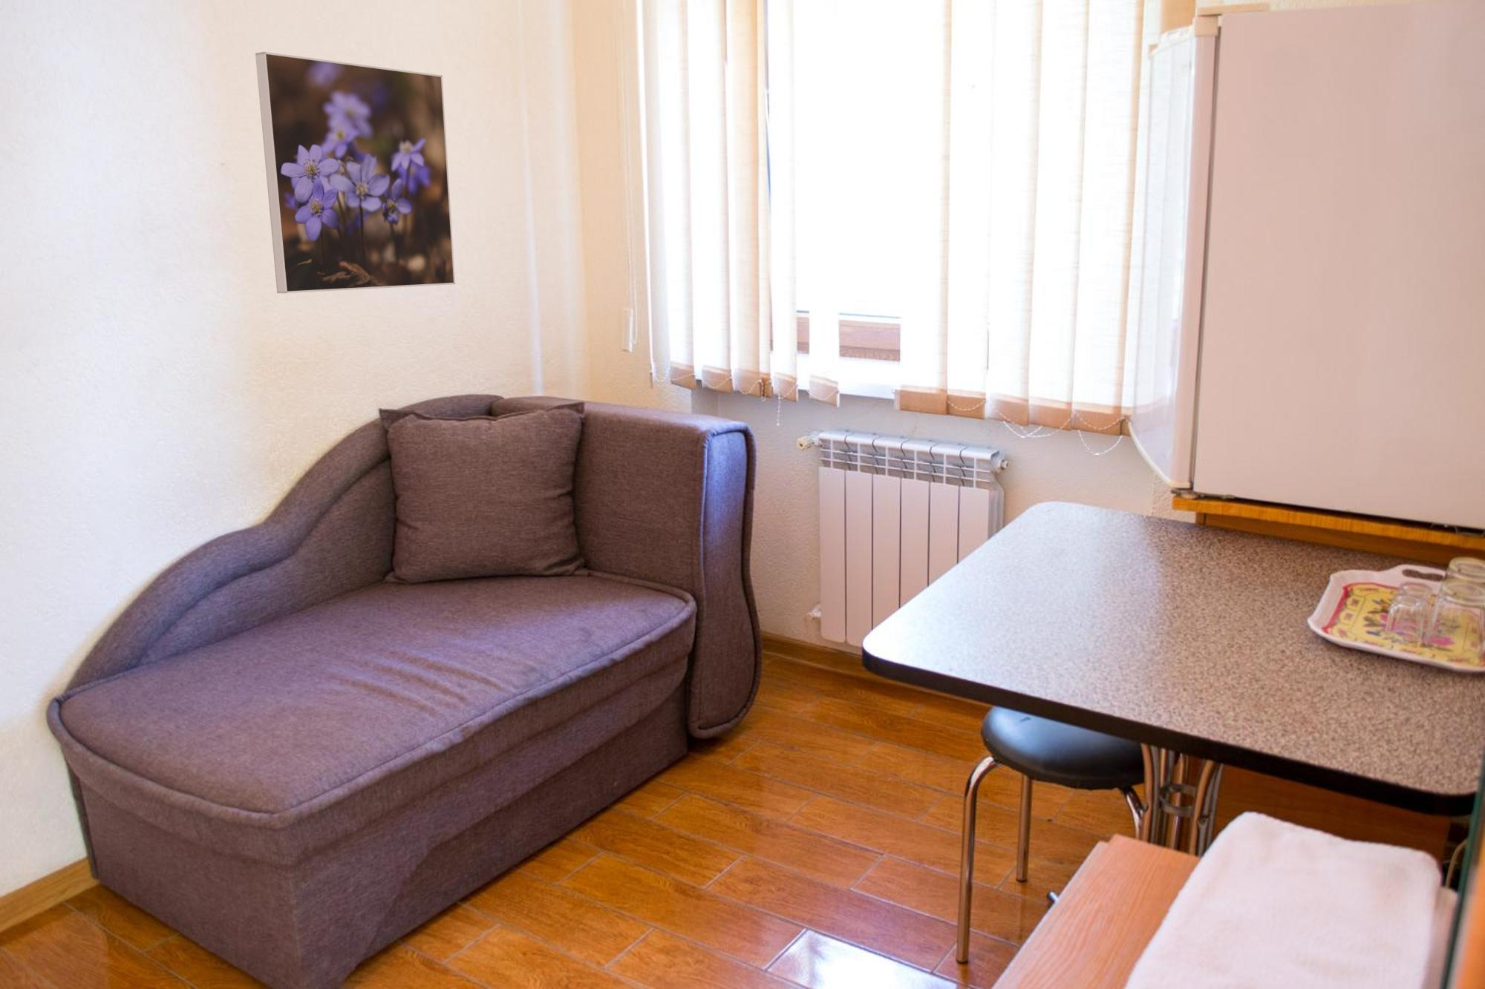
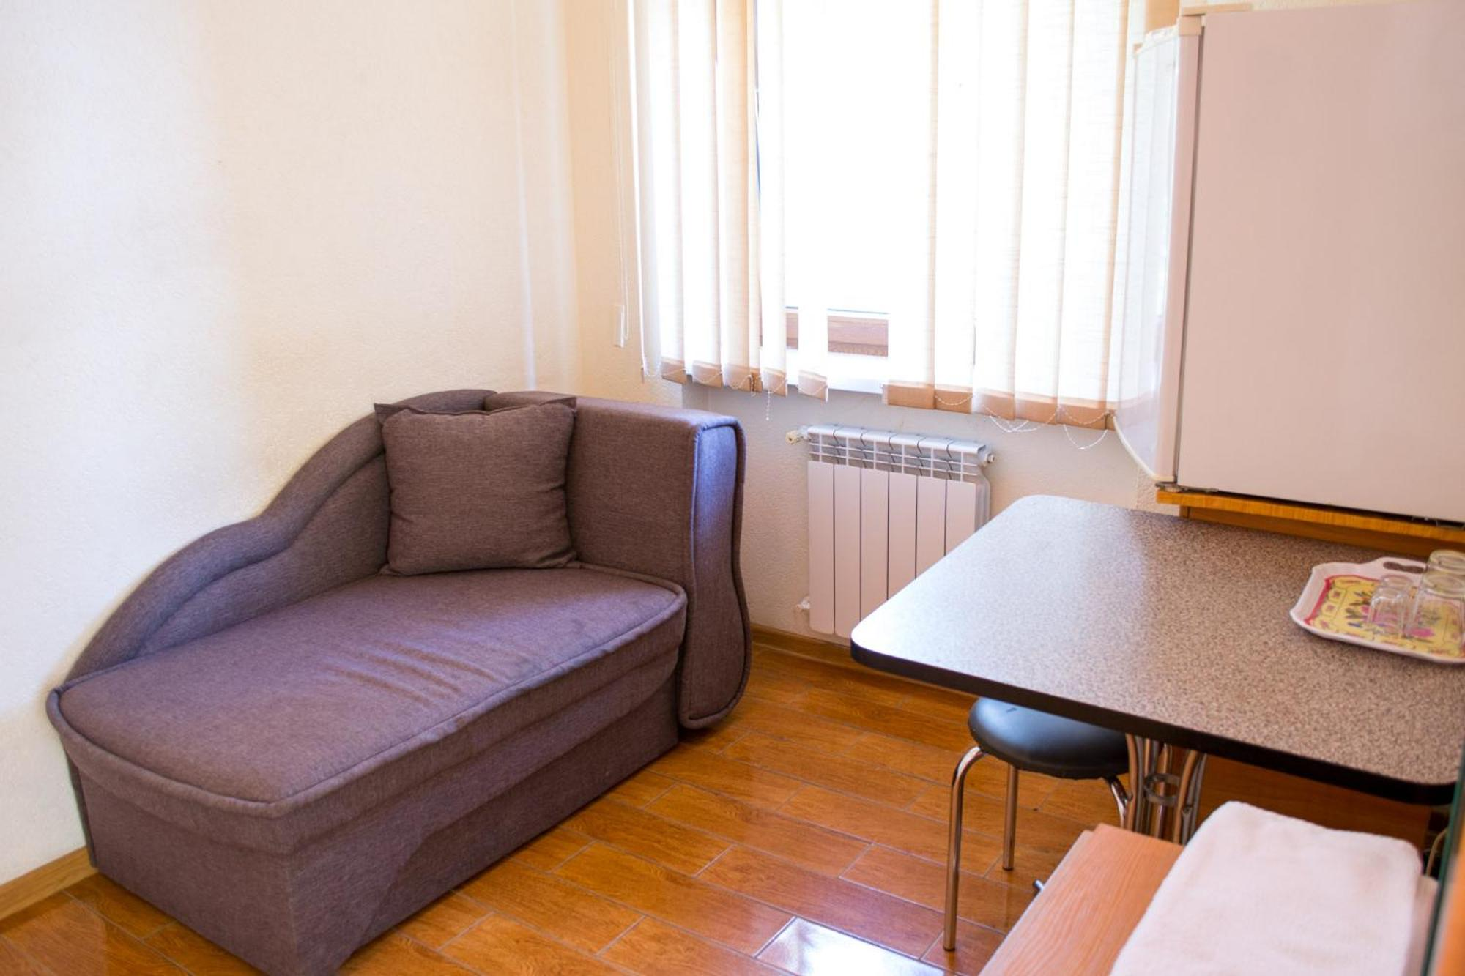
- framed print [255,51,456,294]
